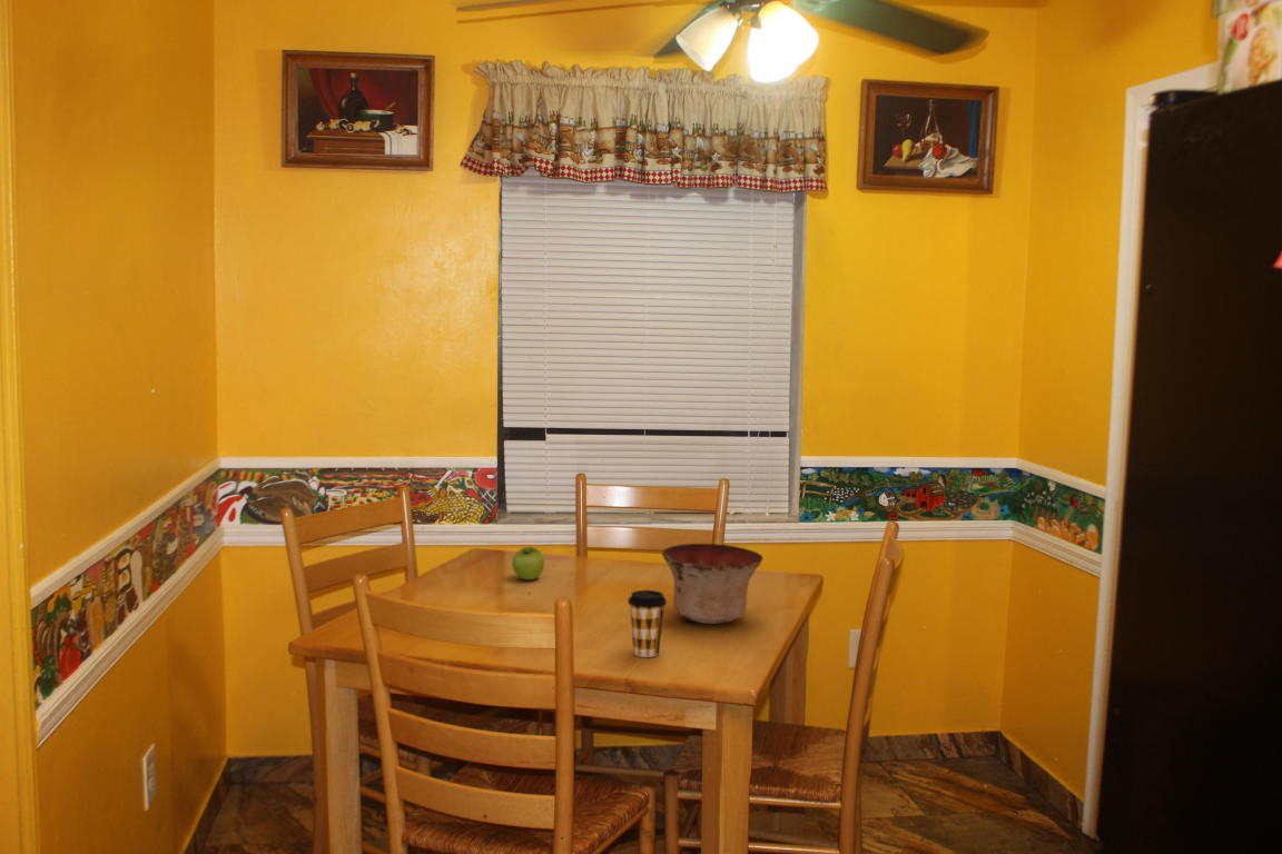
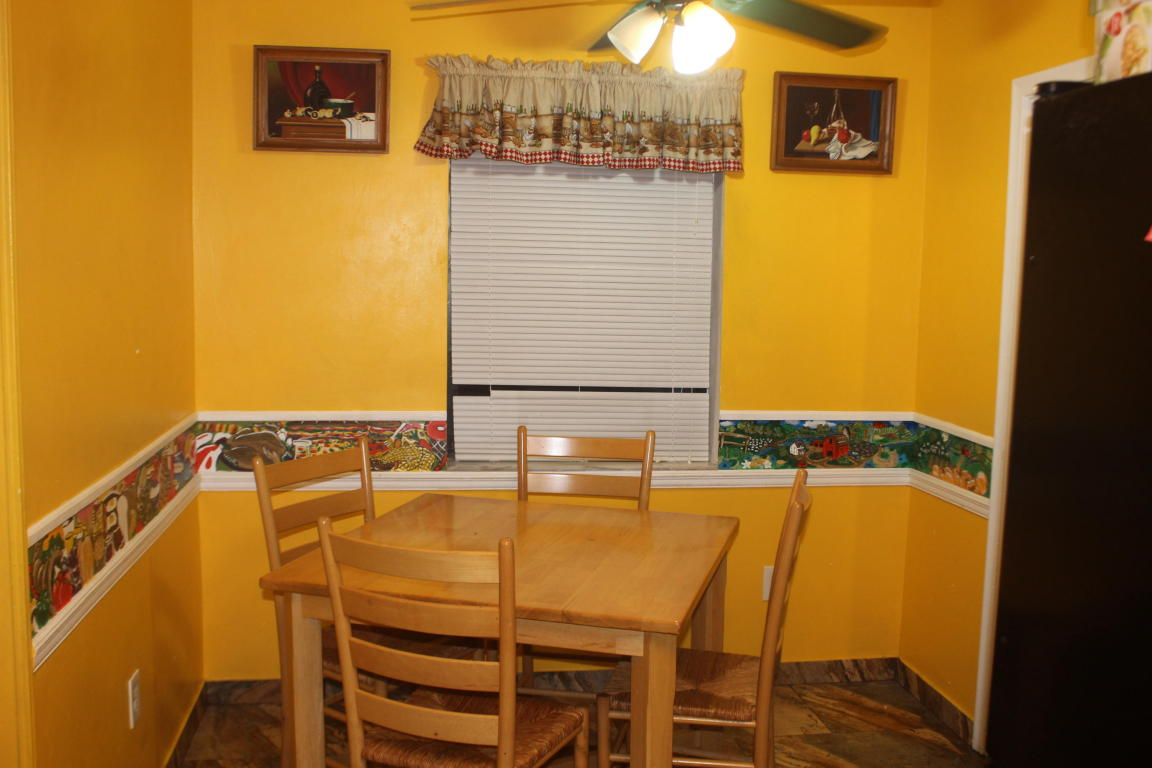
- bowl [661,543,765,625]
- coffee cup [627,589,668,658]
- fruit [511,546,545,580]
